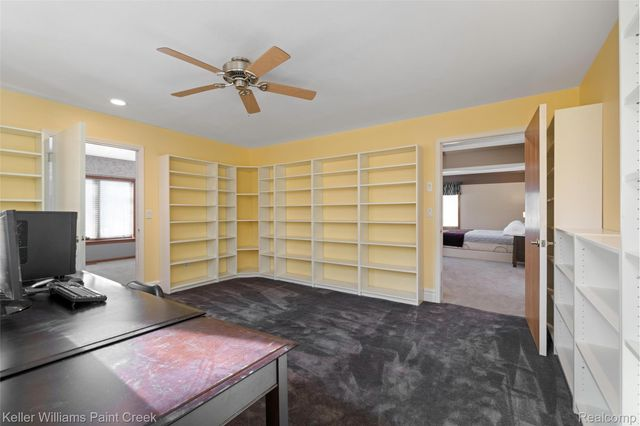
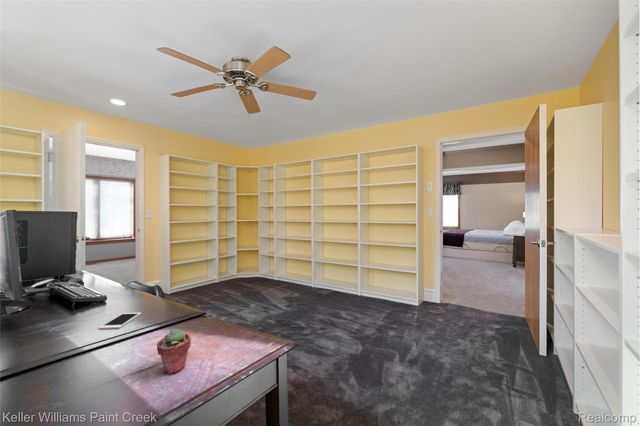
+ potted succulent [156,328,192,375]
+ cell phone [98,312,142,330]
